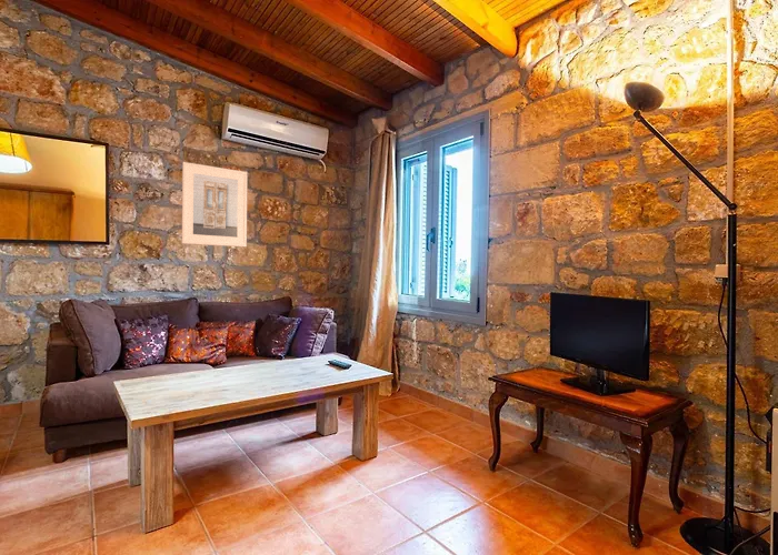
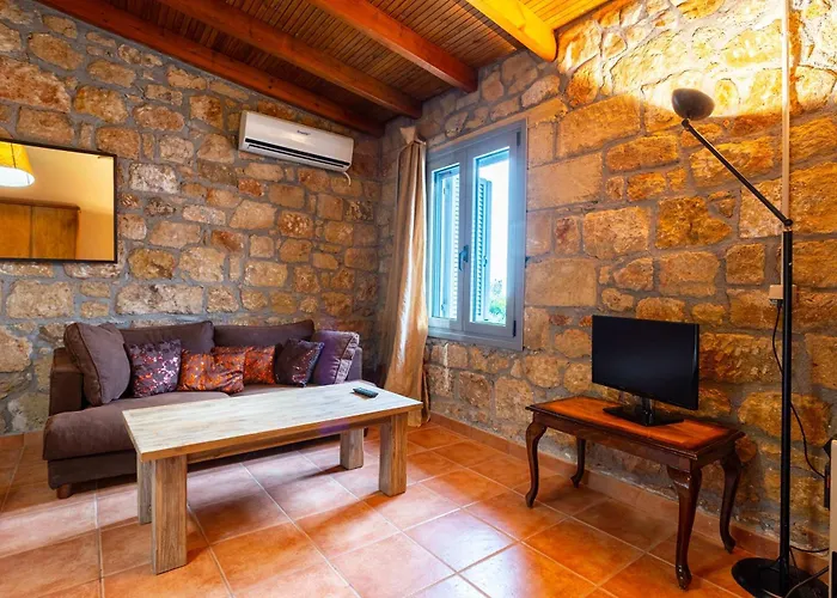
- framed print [181,161,249,248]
